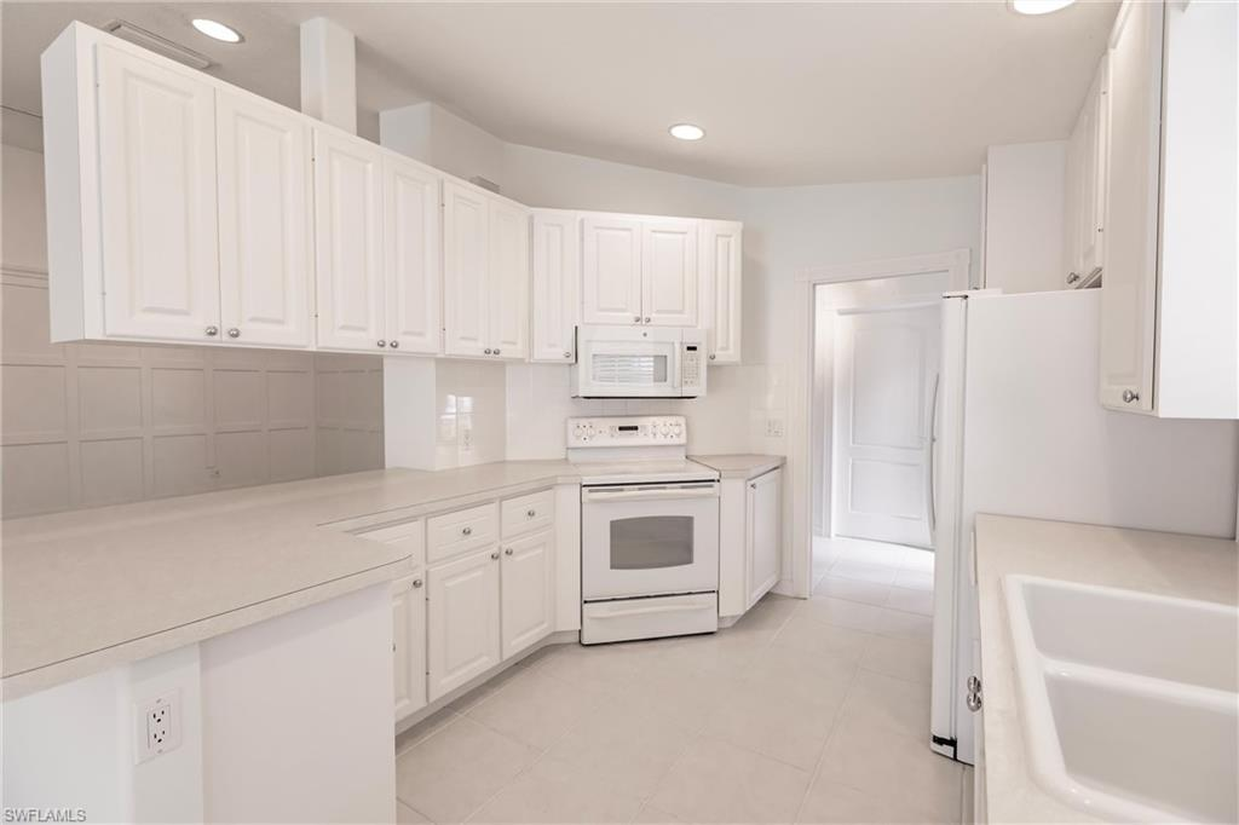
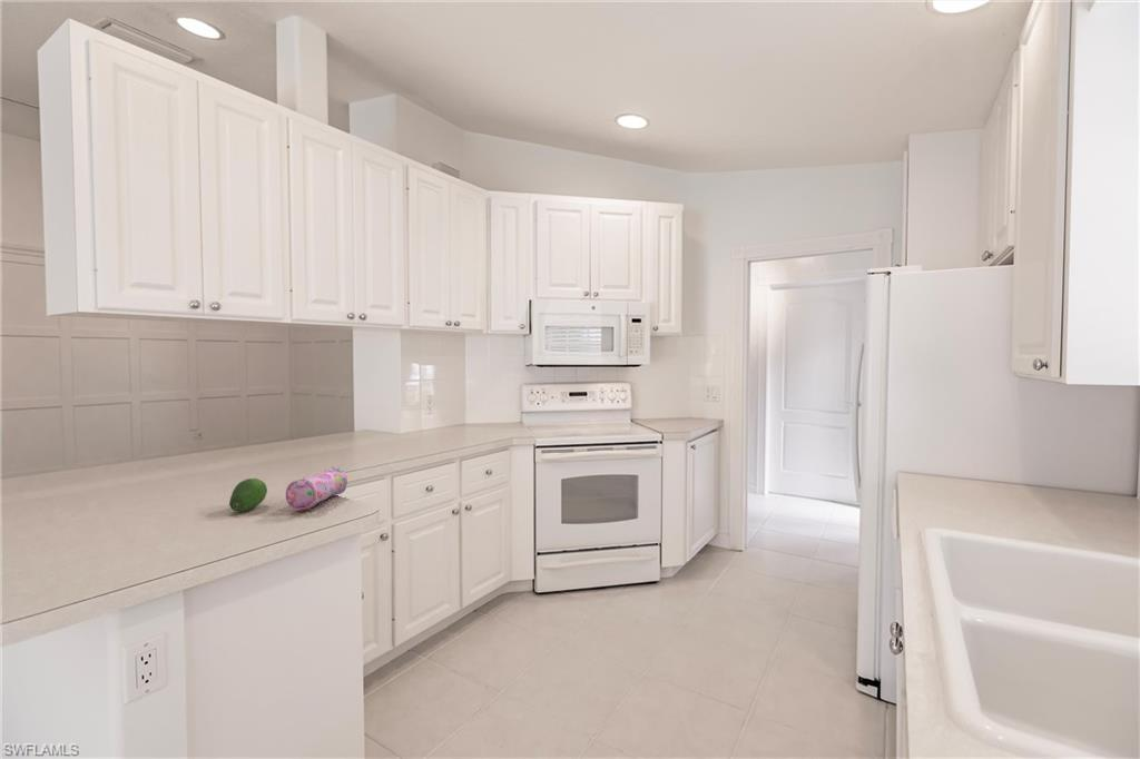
+ pencil case [285,465,348,512]
+ fruit [228,477,268,513]
